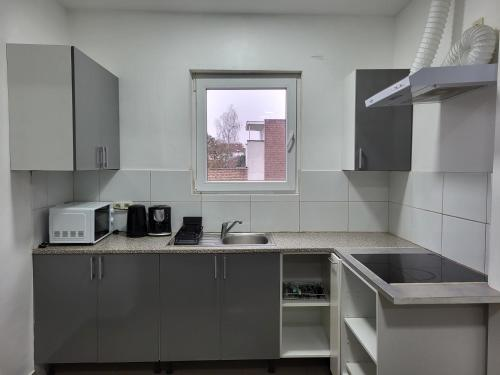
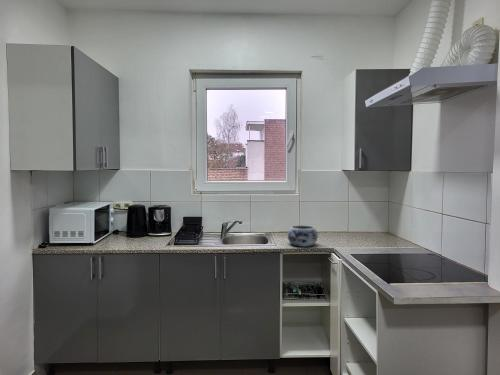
+ decorative bowl [287,224,319,248]
